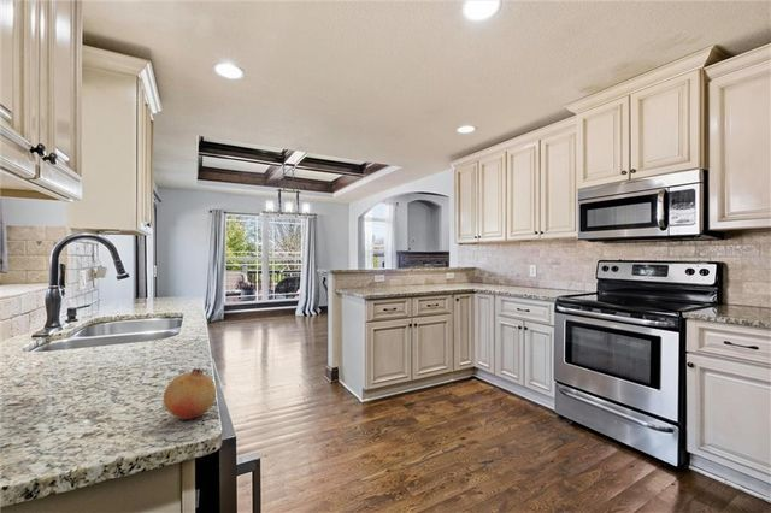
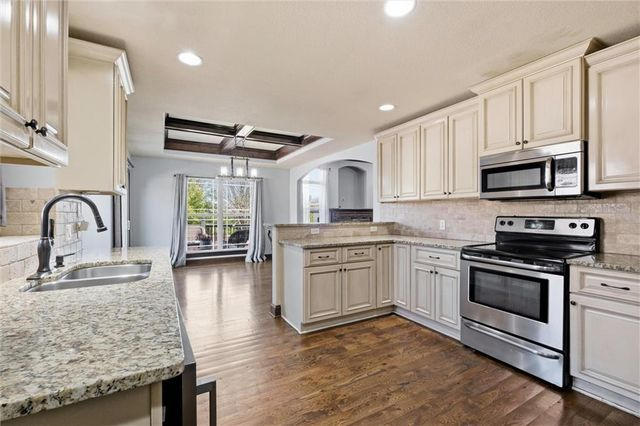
- fruit [163,366,217,420]
